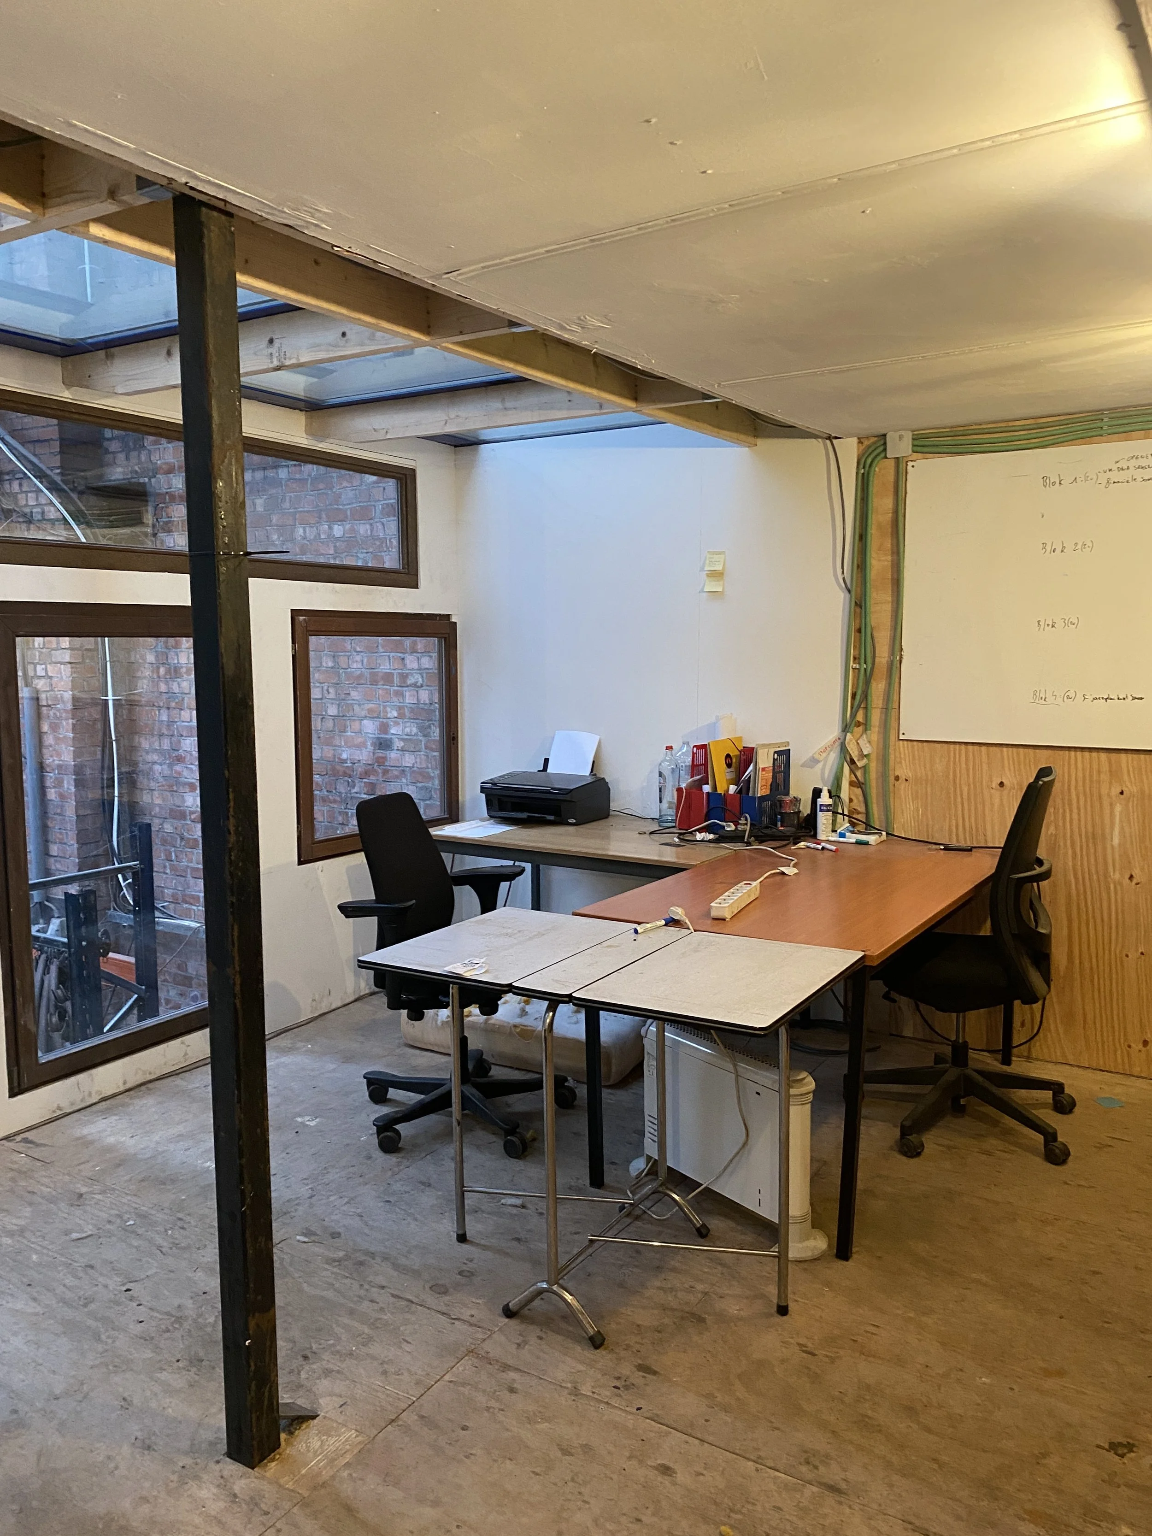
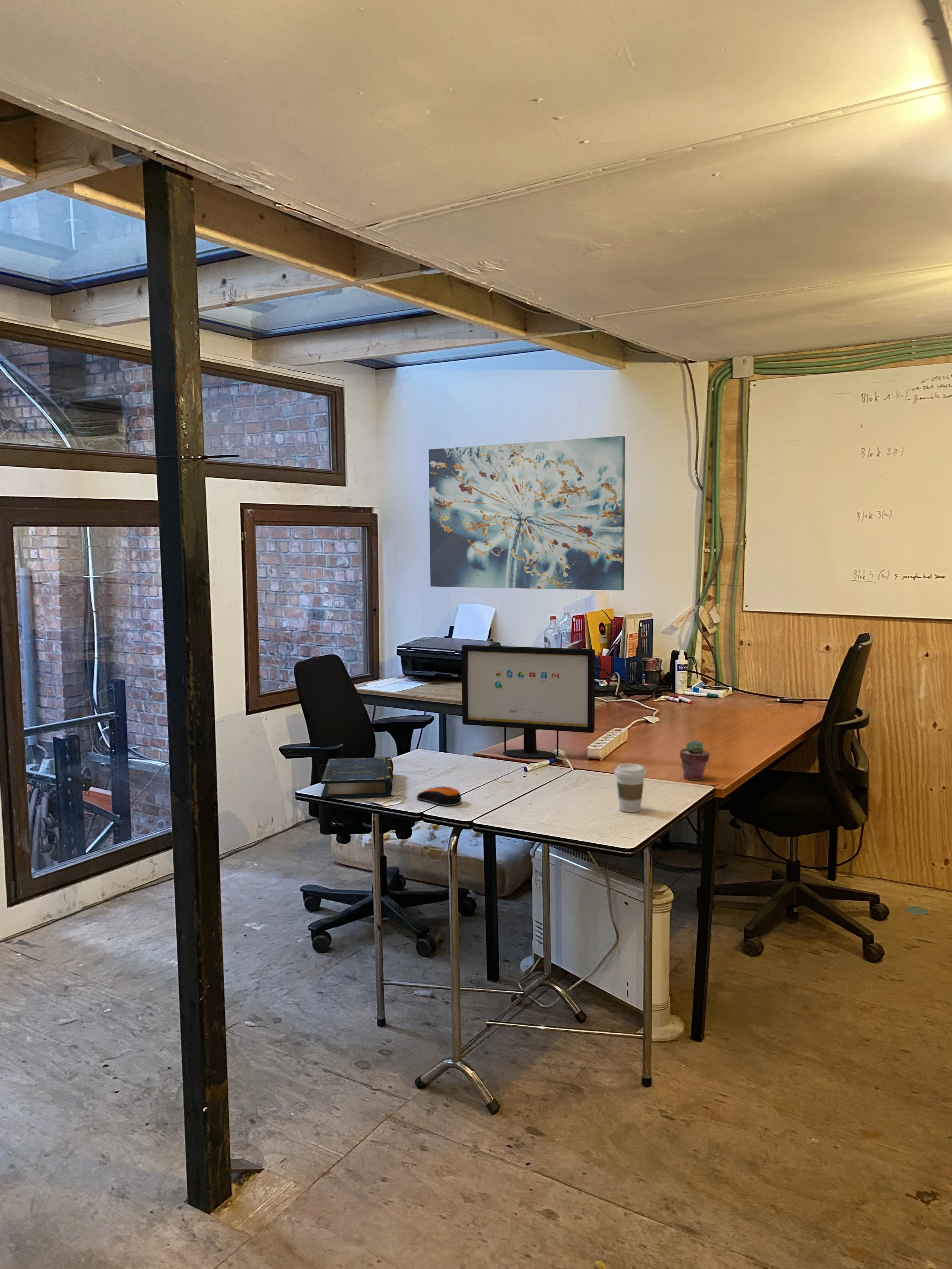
+ computer mouse [416,786,462,806]
+ book [320,757,394,799]
+ potted succulent [679,739,710,781]
+ computer monitor [461,645,595,759]
+ coffee cup [614,763,647,812]
+ wall art [428,436,626,591]
